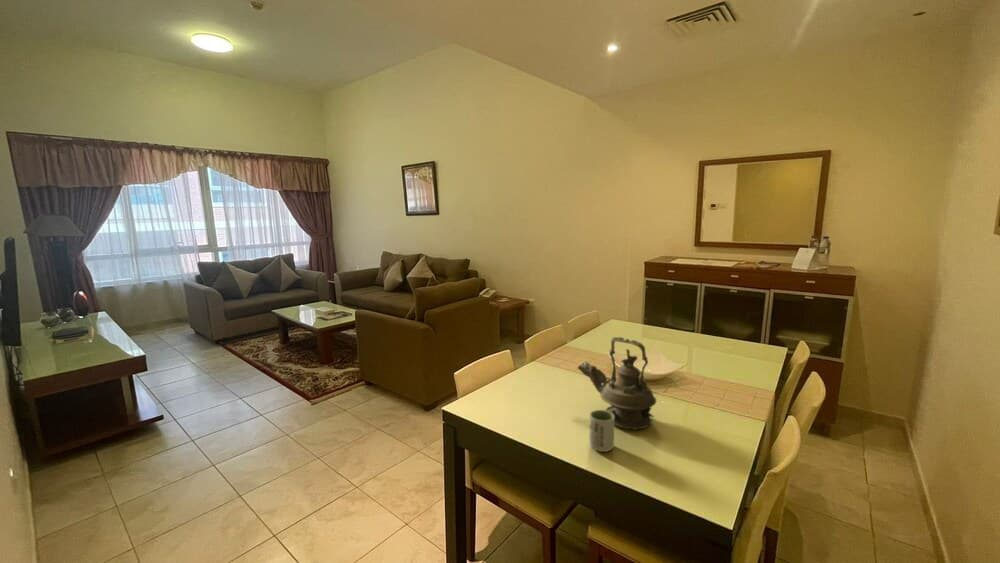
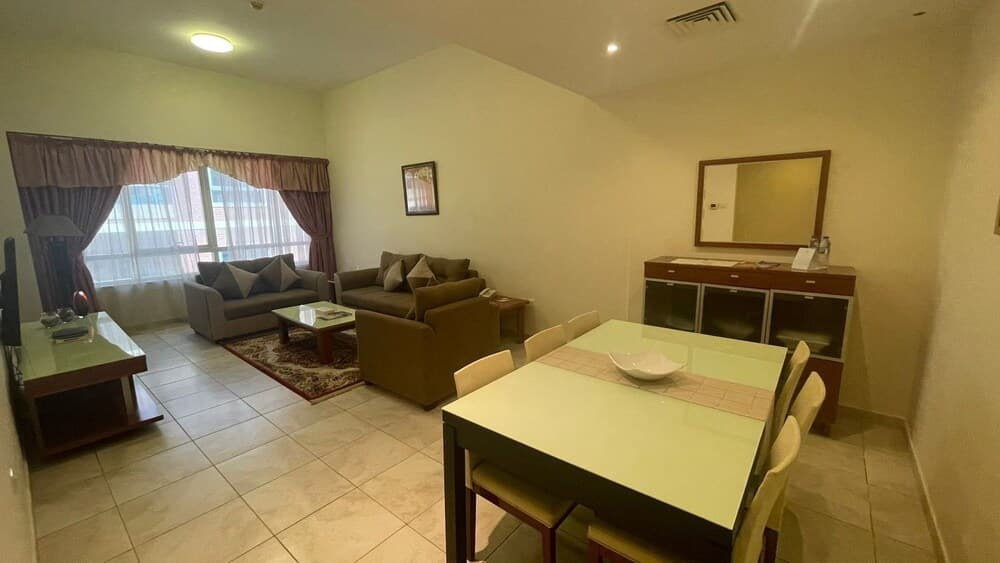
- teapot [577,336,657,431]
- cup [589,409,615,453]
